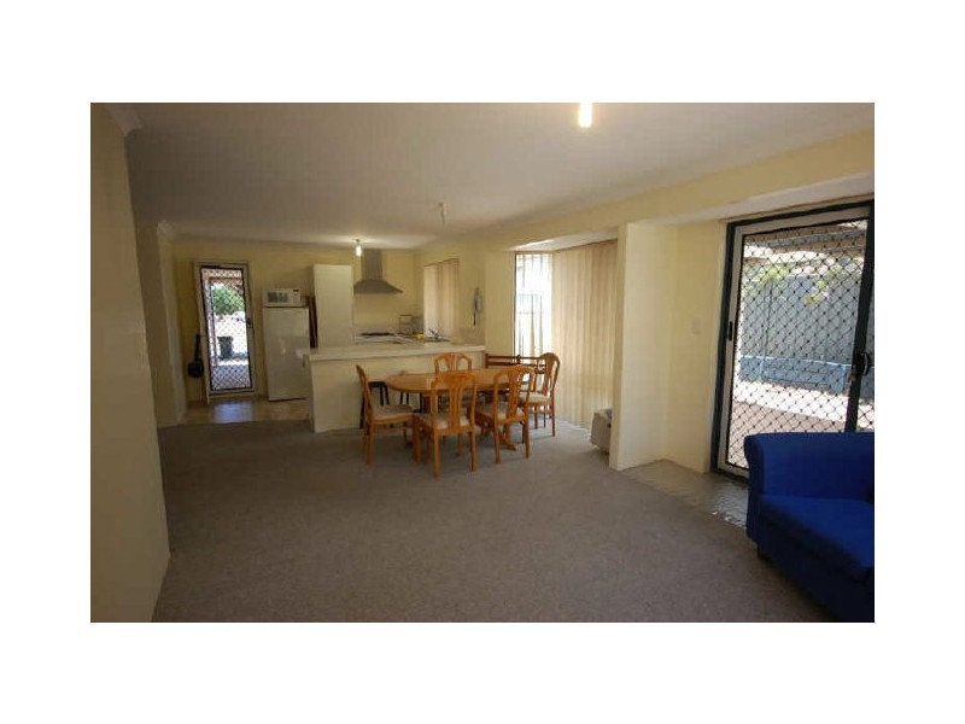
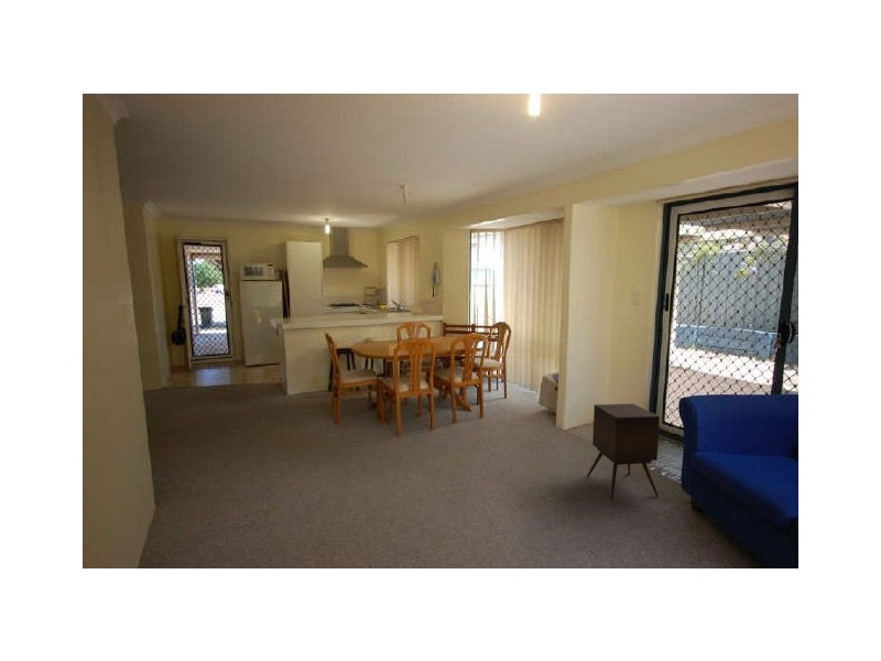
+ side table [586,402,661,500]
